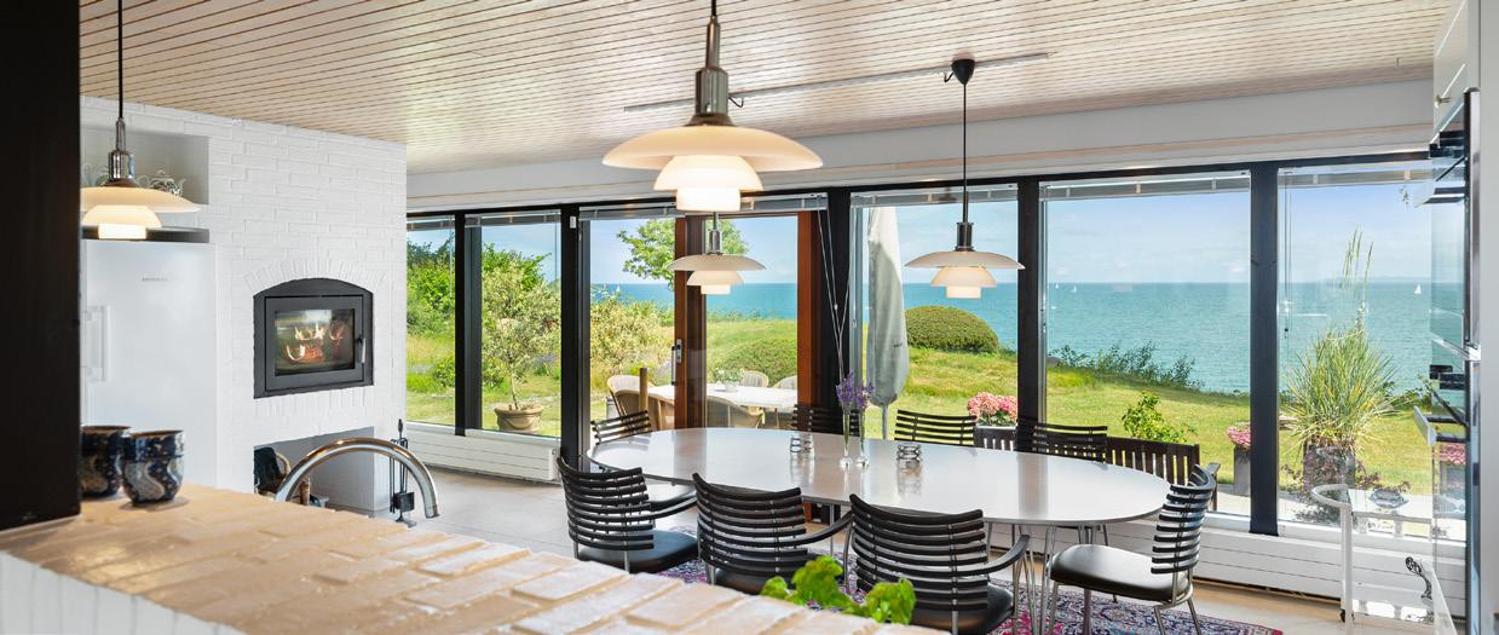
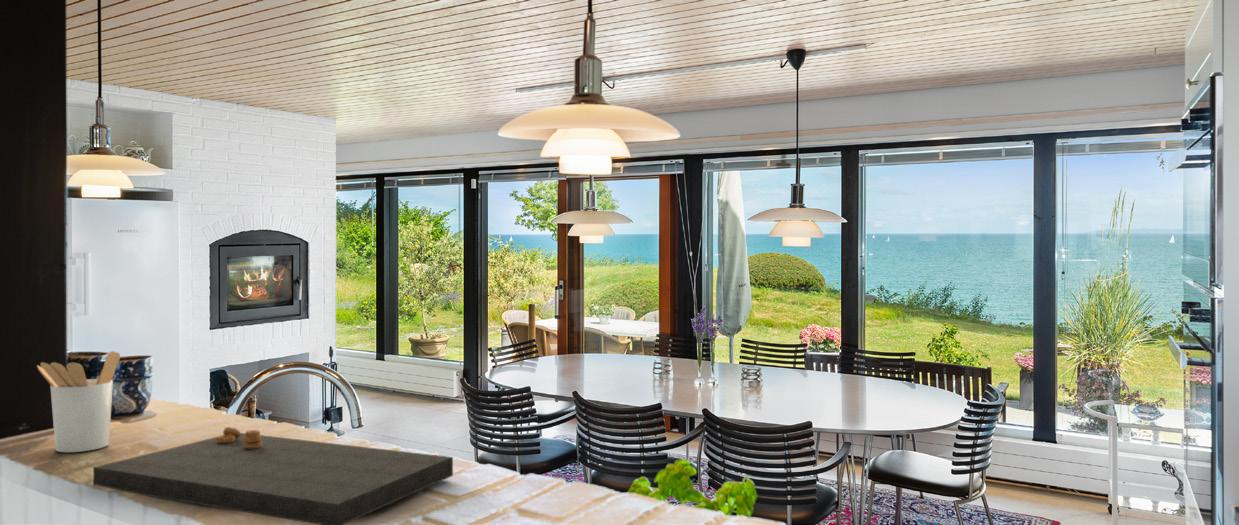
+ cutting board [92,426,454,525]
+ utensil holder [36,350,121,453]
